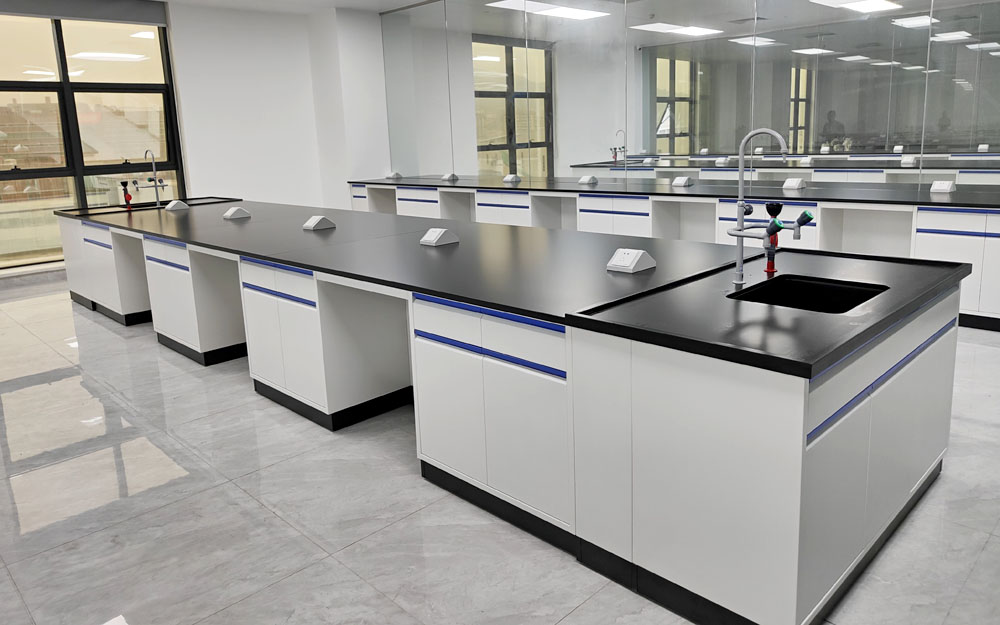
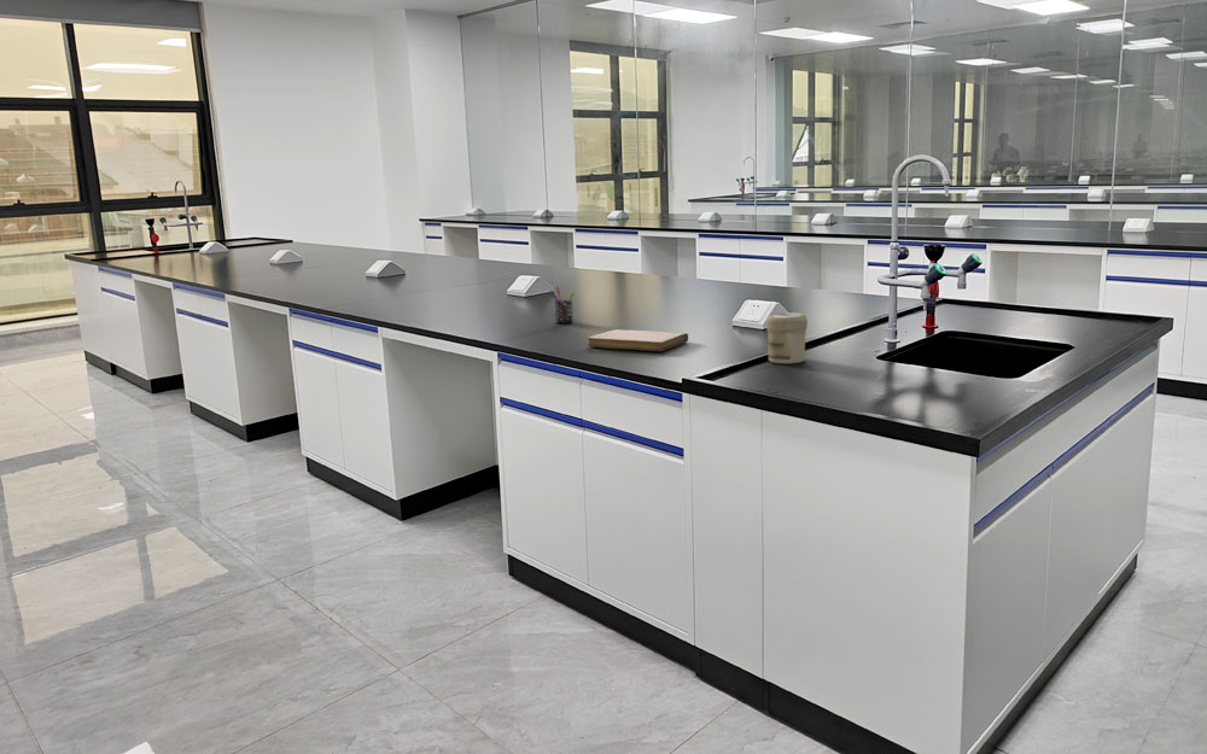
+ notebook [587,328,689,352]
+ jar [765,311,809,364]
+ pen holder [548,286,576,325]
